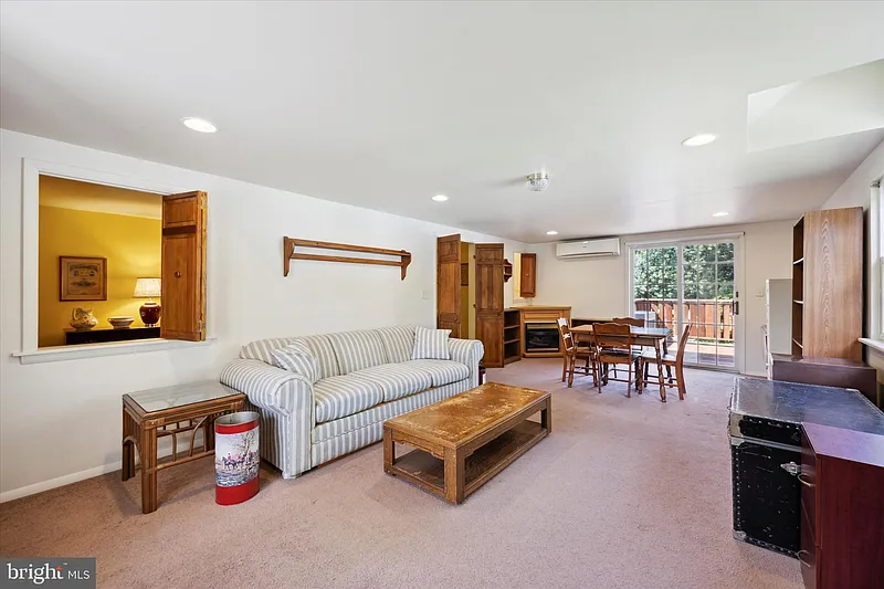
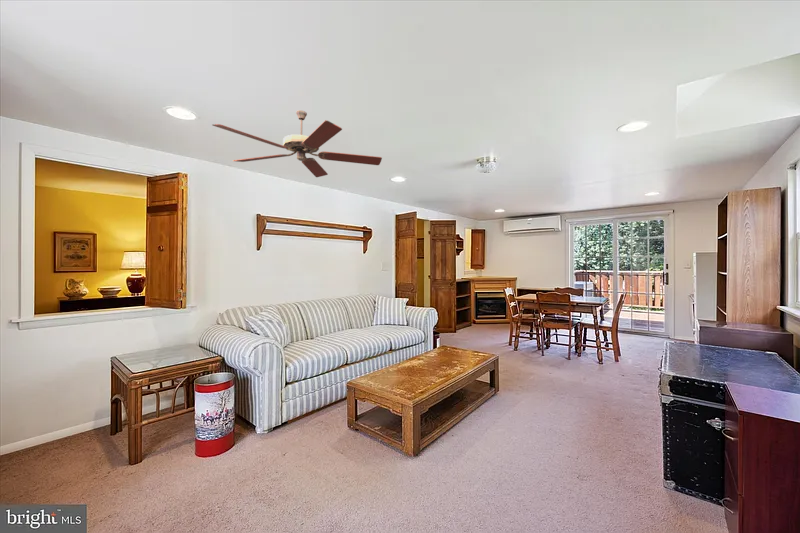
+ ceiling fan [211,109,383,178]
